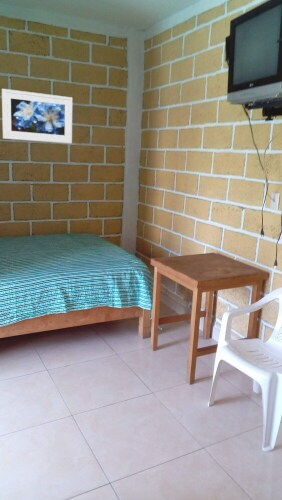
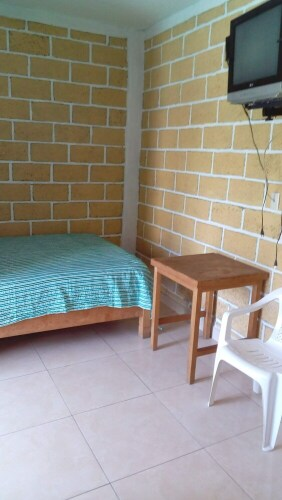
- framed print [1,88,73,145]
